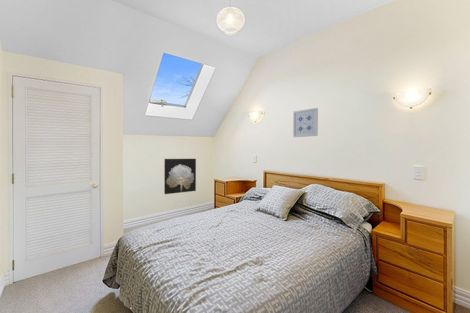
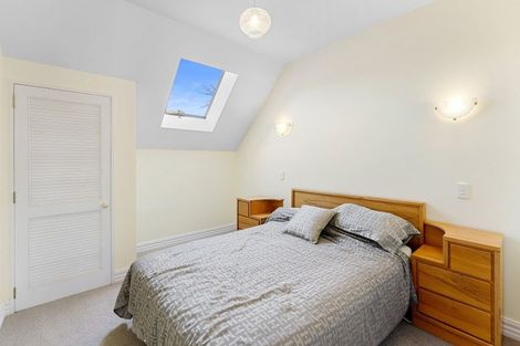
- wall art [292,107,319,138]
- wall art [163,158,197,195]
